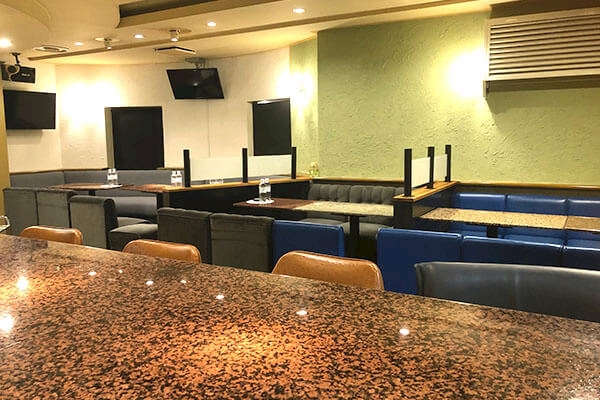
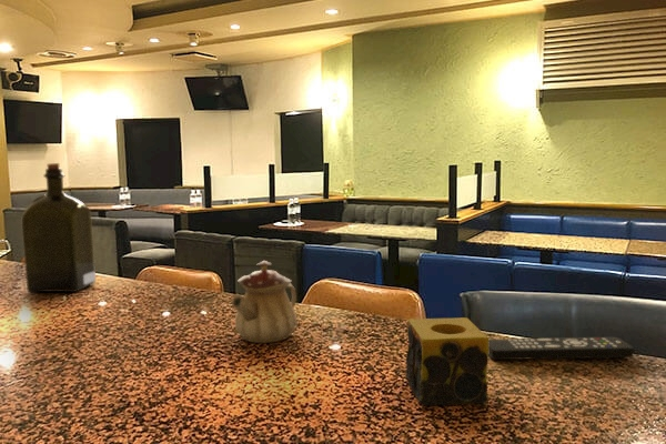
+ remote control [488,336,635,361]
+ liquor [21,162,97,293]
+ teapot [230,260,299,344]
+ candle [405,316,490,406]
